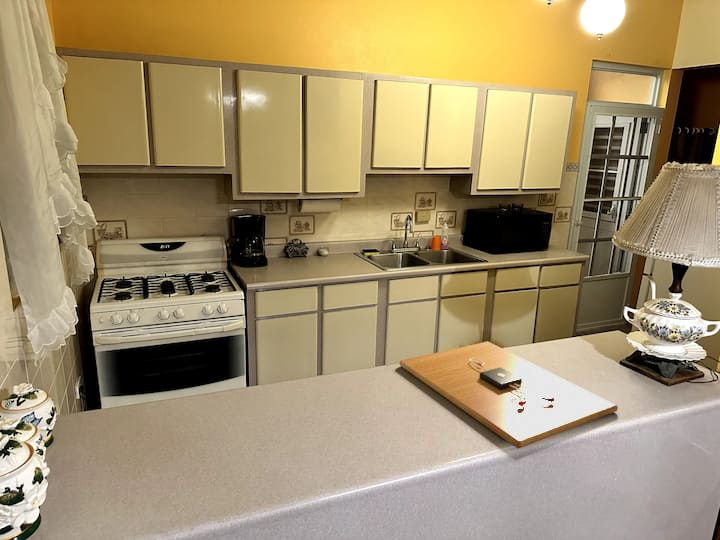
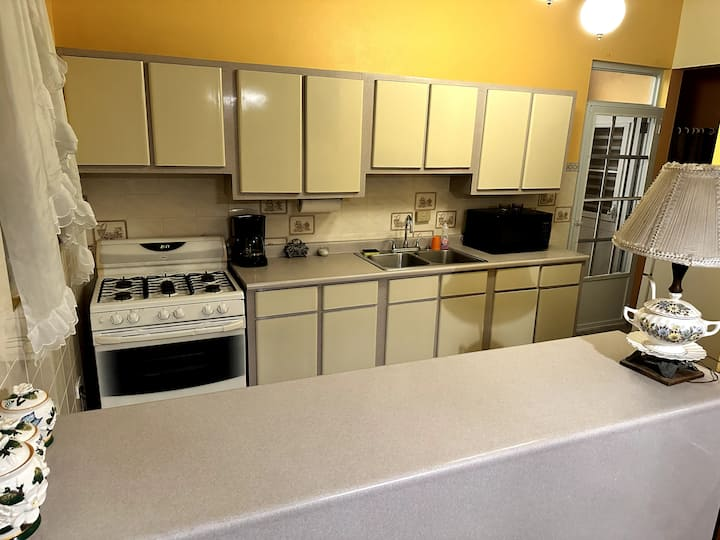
- cutting board [399,340,619,449]
